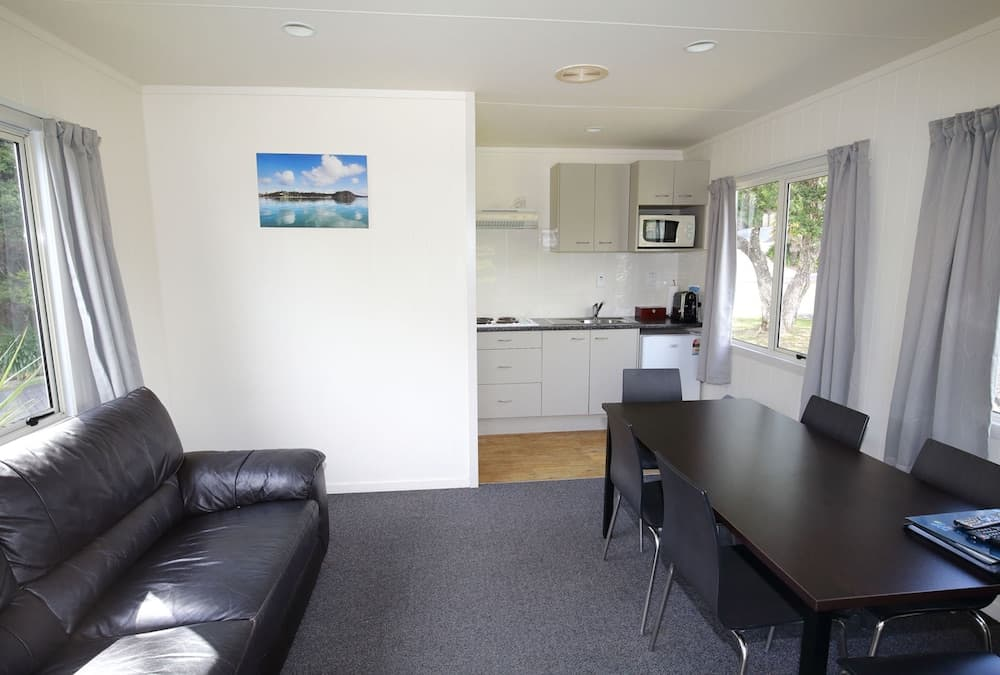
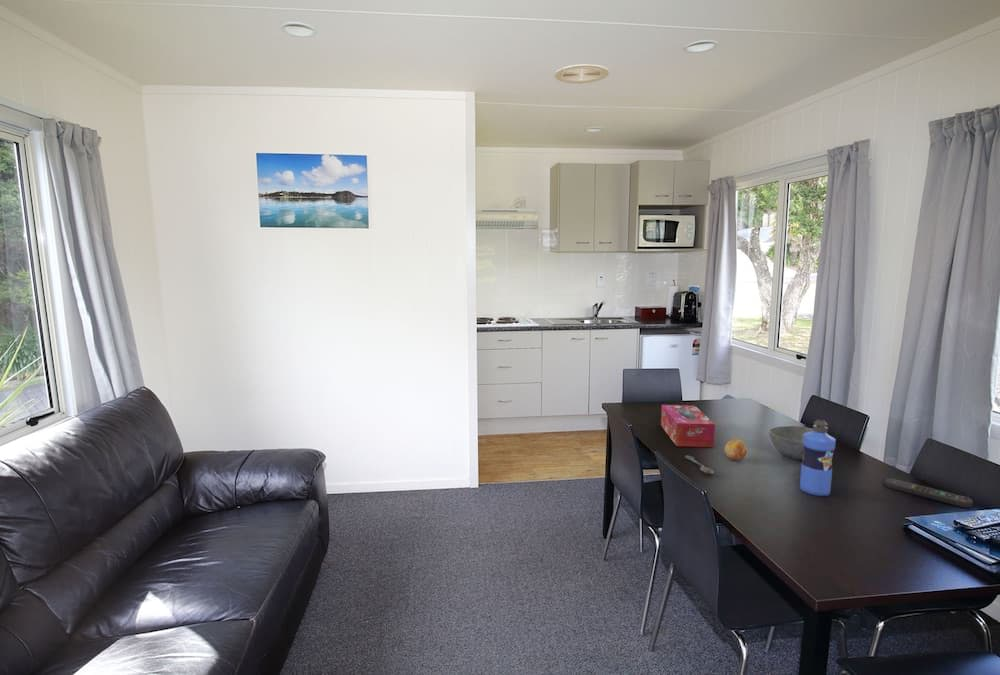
+ tissue box [660,404,716,448]
+ spoon [684,454,715,475]
+ water bottle [799,418,837,497]
+ remote control [884,477,974,509]
+ fruit [724,439,748,461]
+ bowl [768,425,813,461]
